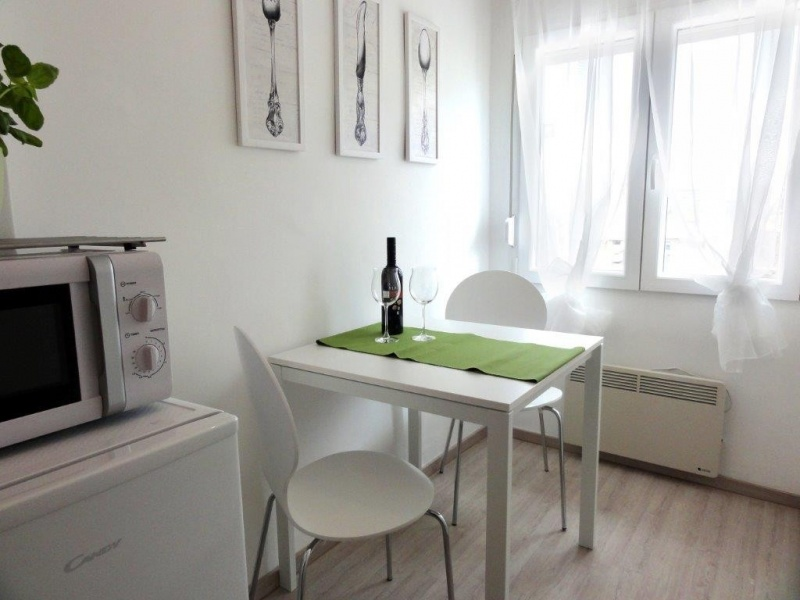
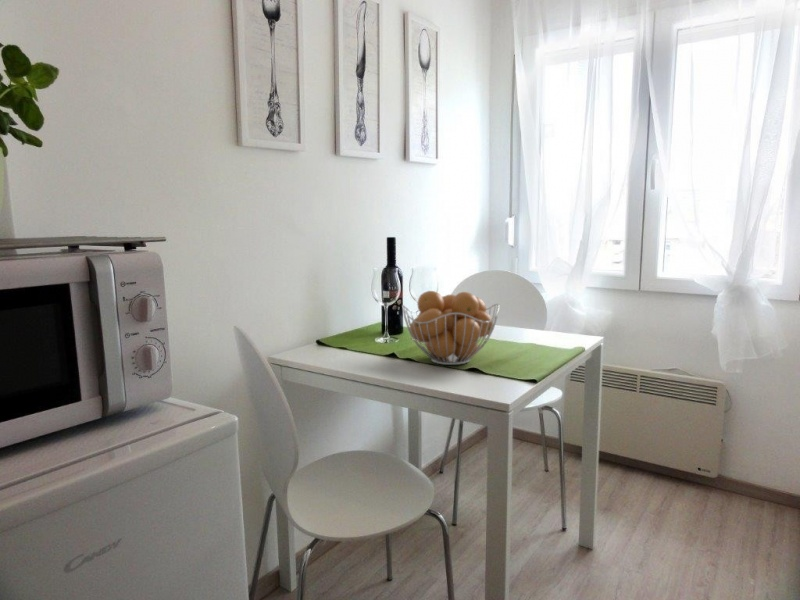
+ fruit basket [401,290,500,366]
